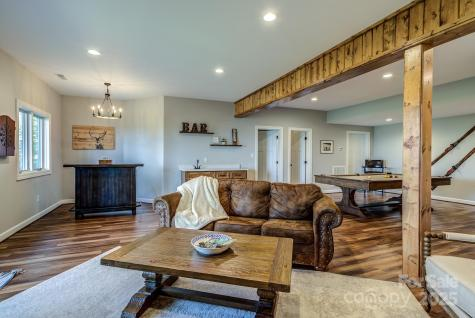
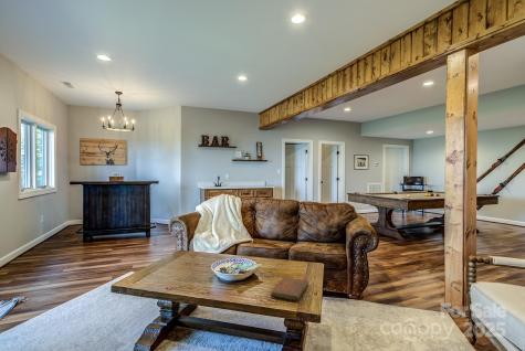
+ notebook [270,276,309,301]
